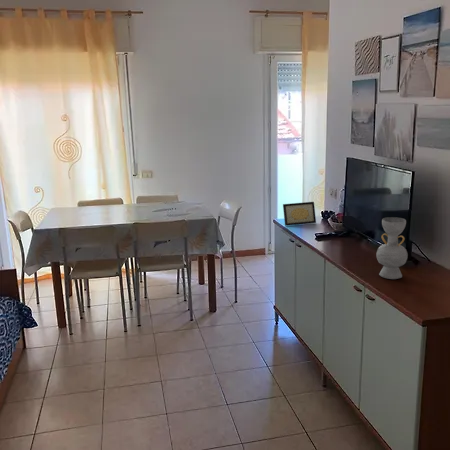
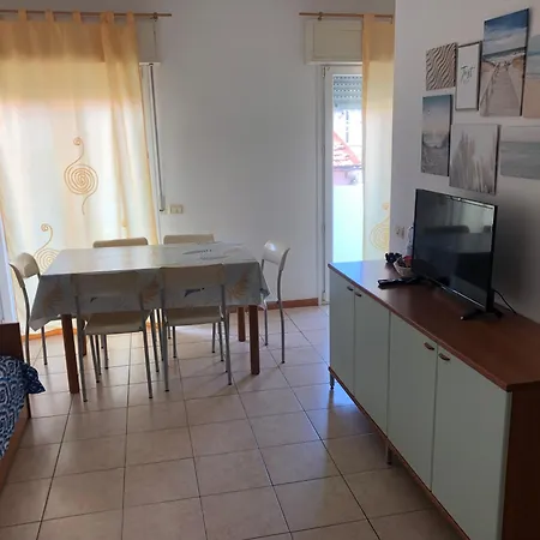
- decorative vase [375,216,409,280]
- picture frame [282,201,317,227]
